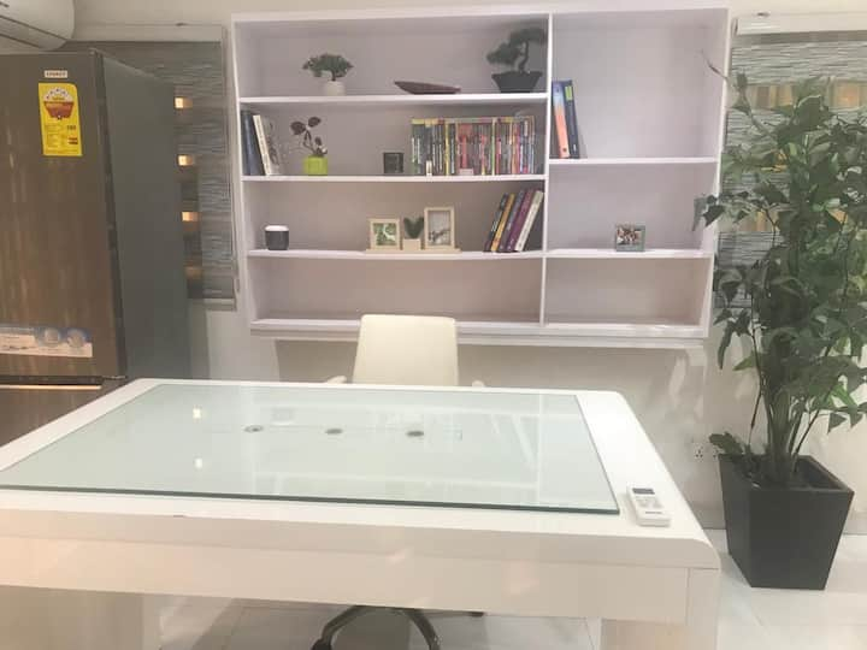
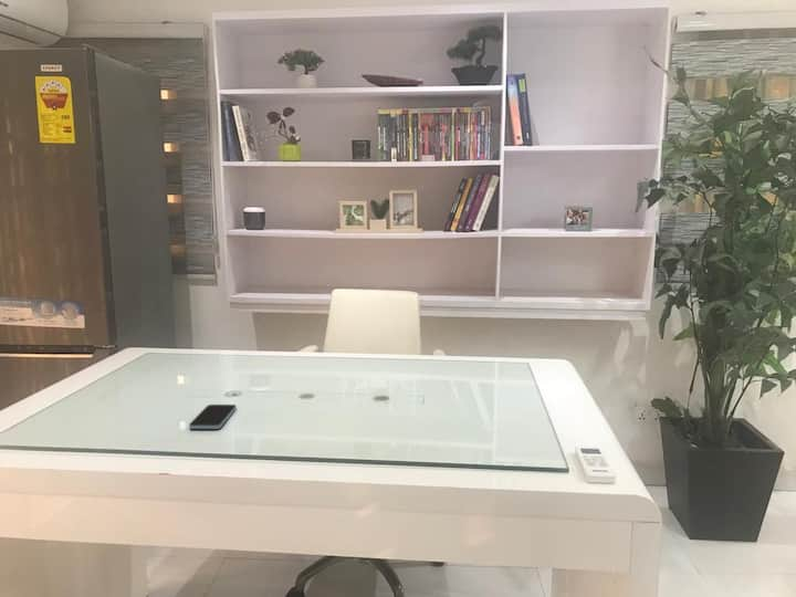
+ smartphone [188,404,238,430]
